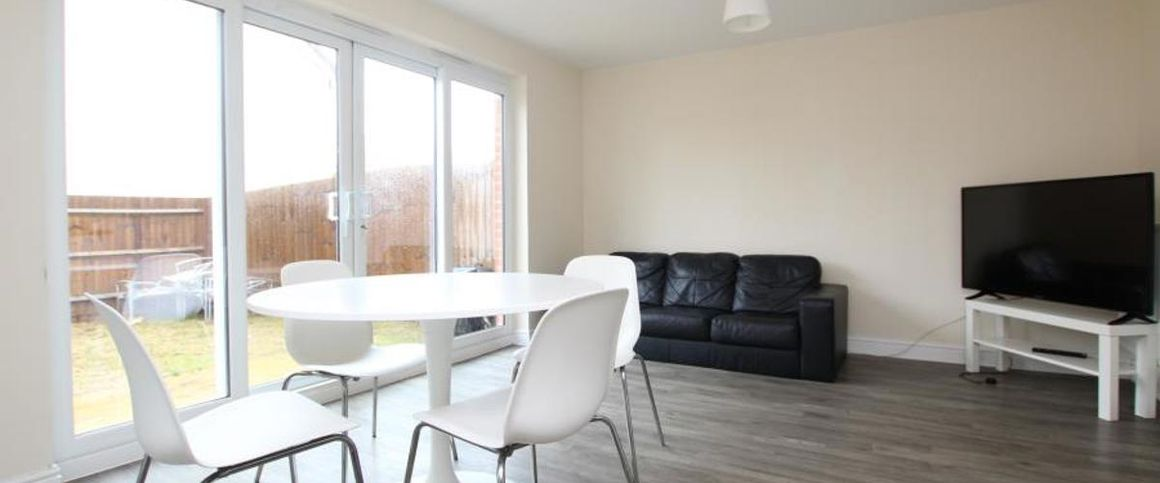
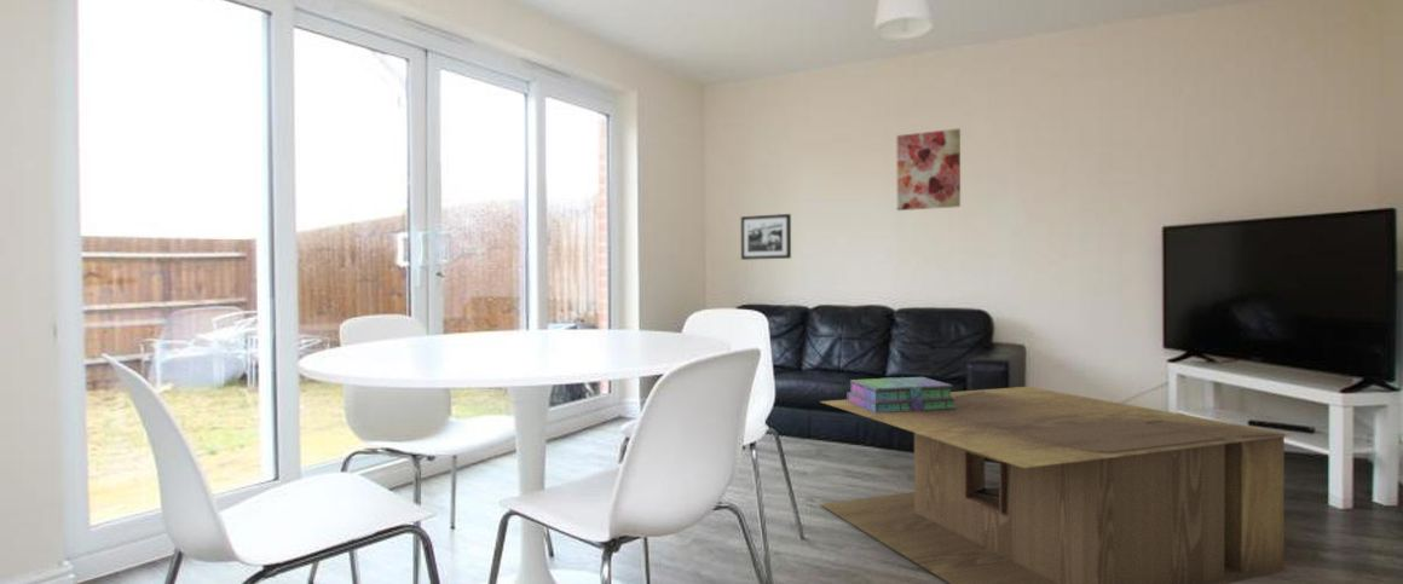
+ wall art [896,127,962,212]
+ coffee table [819,386,1297,584]
+ stack of books [845,376,957,412]
+ picture frame [740,213,792,261]
